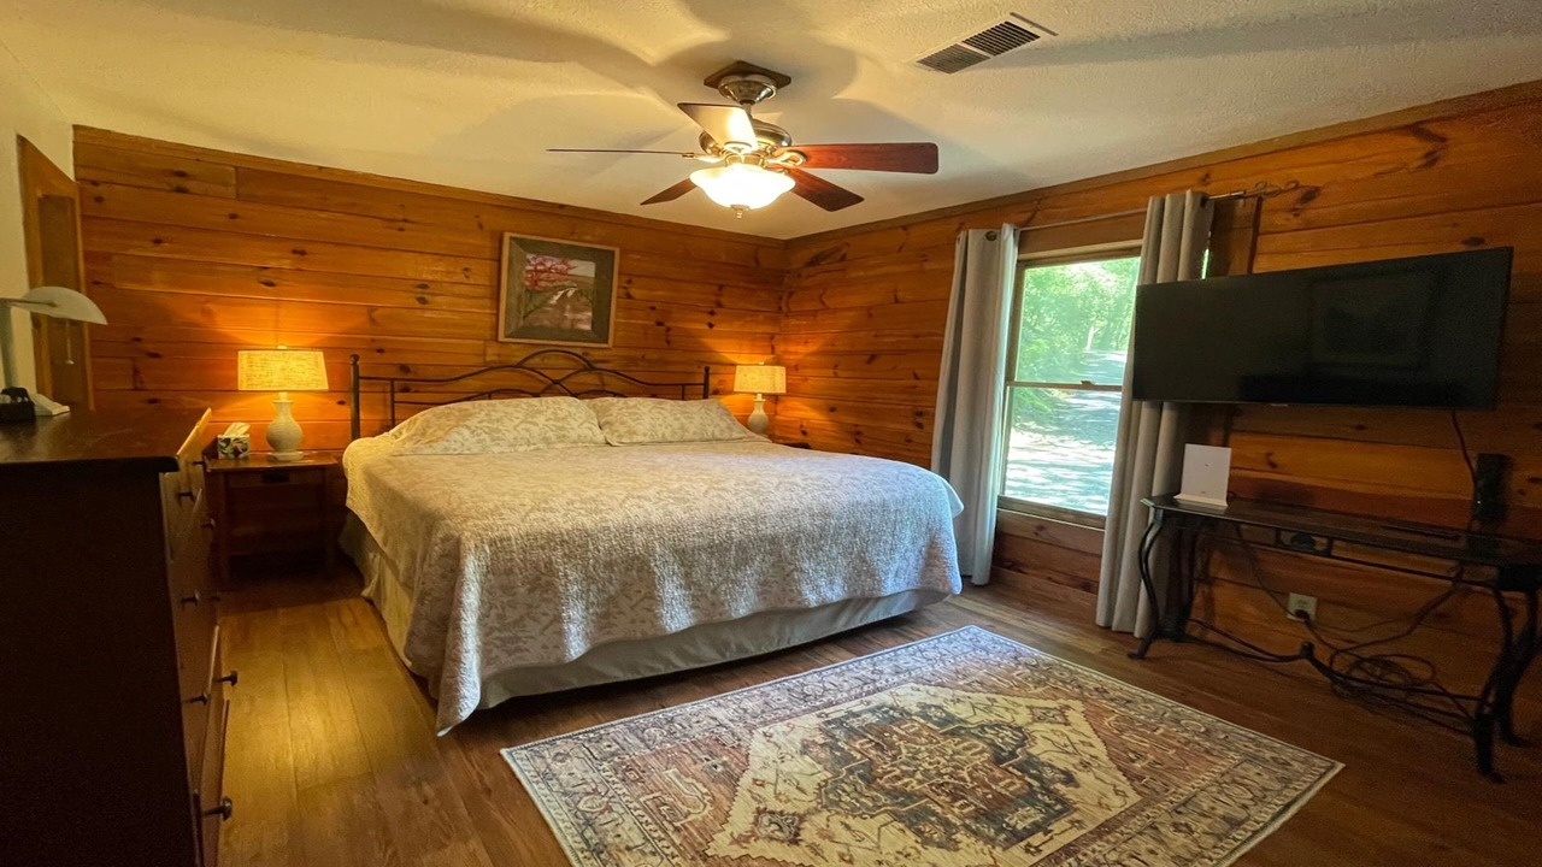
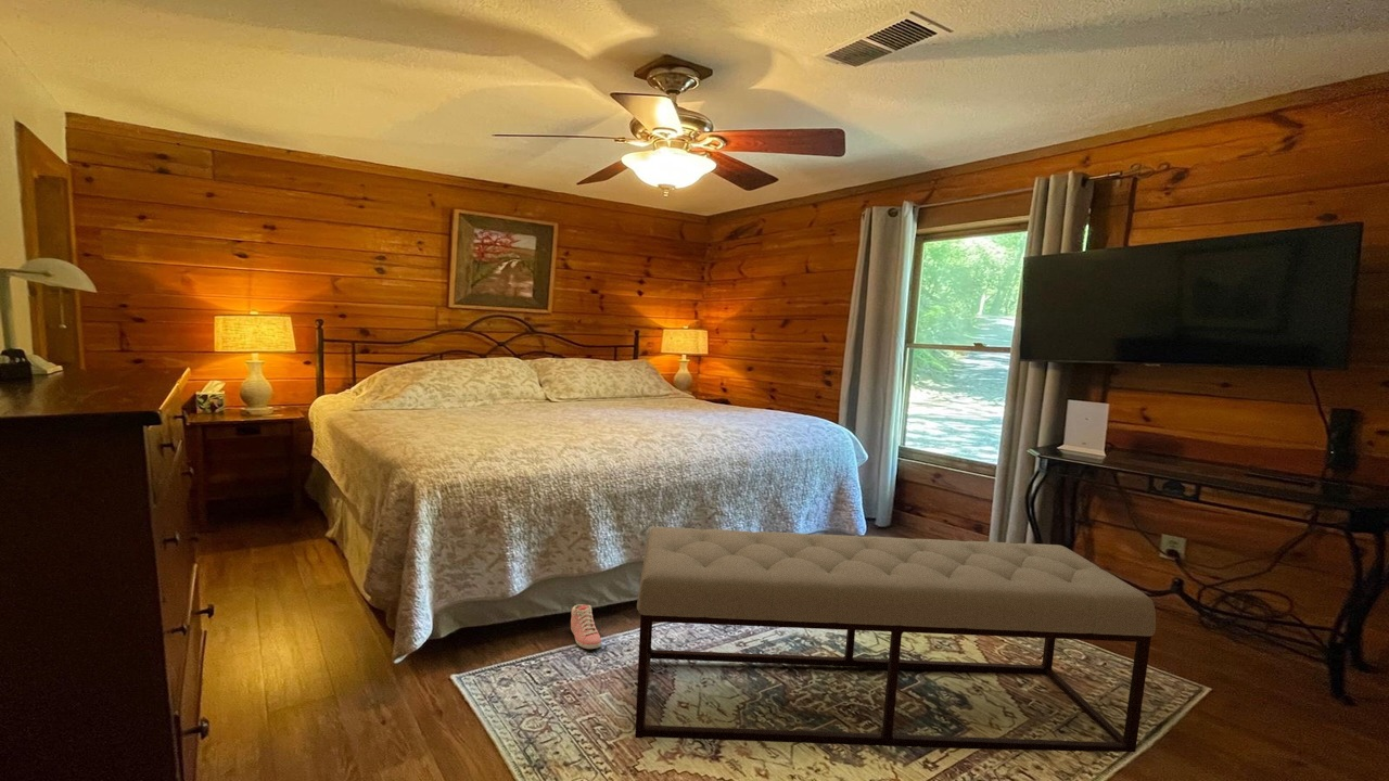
+ bench [634,526,1157,753]
+ sneaker [570,603,602,650]
